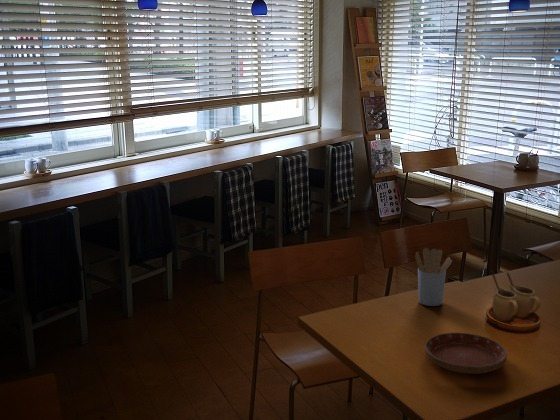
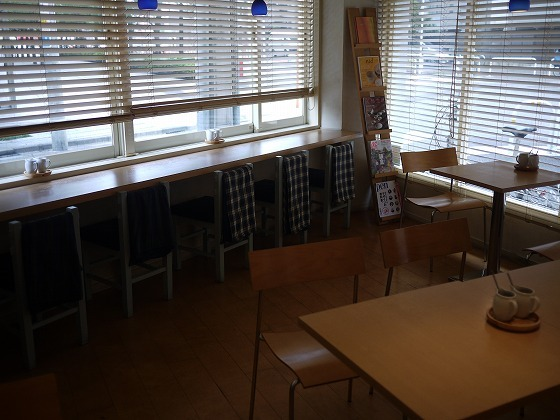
- utensil holder [414,247,453,307]
- saucer [424,332,508,375]
